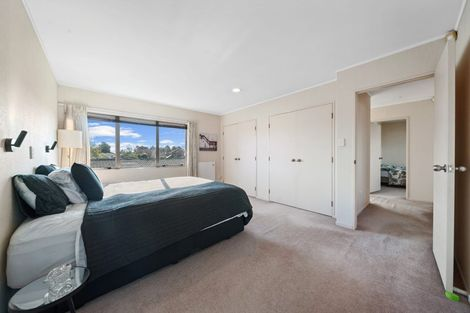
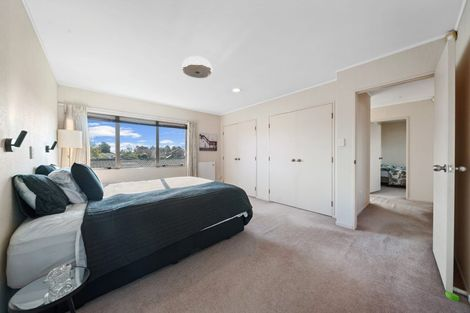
+ ceiling light [181,55,213,79]
